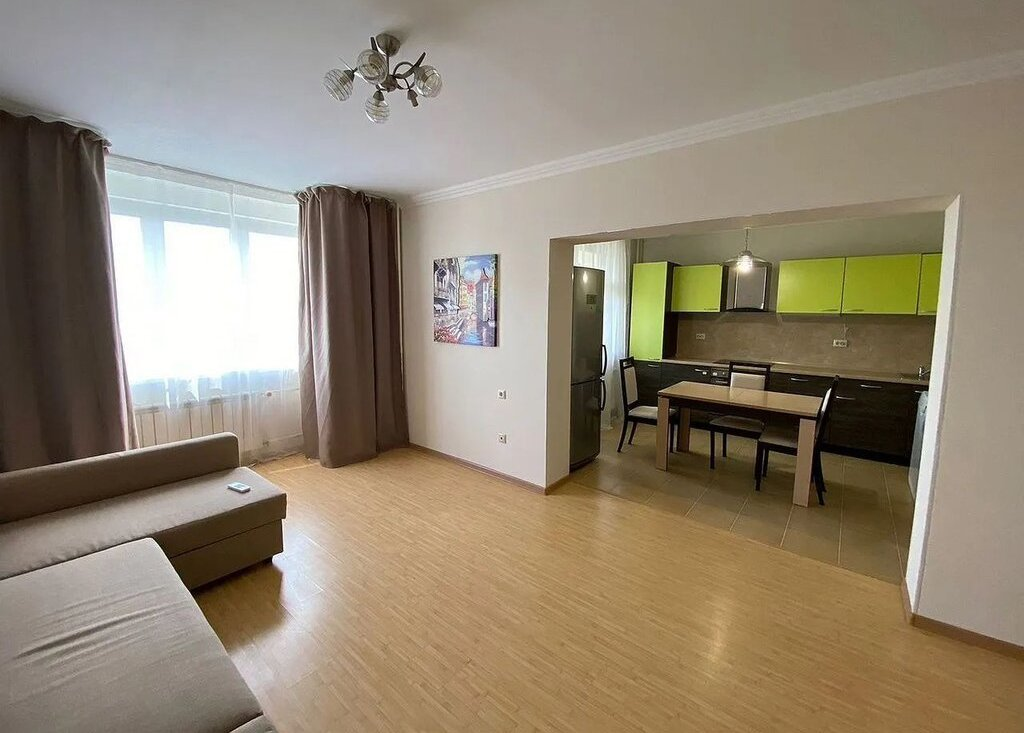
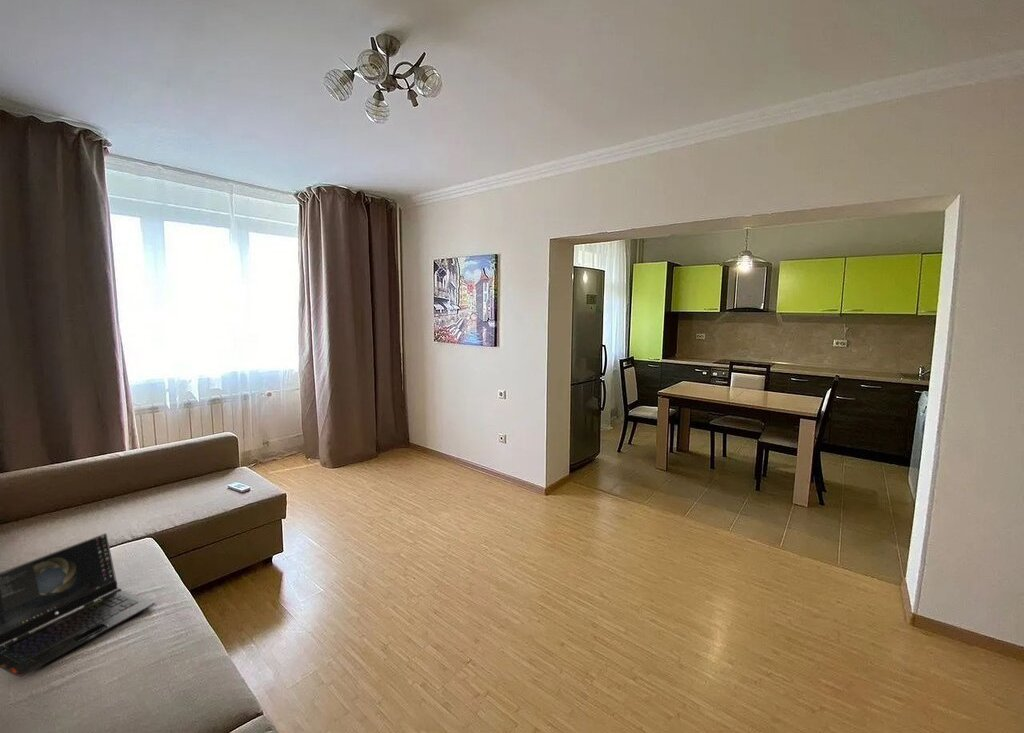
+ laptop computer [0,532,156,678]
